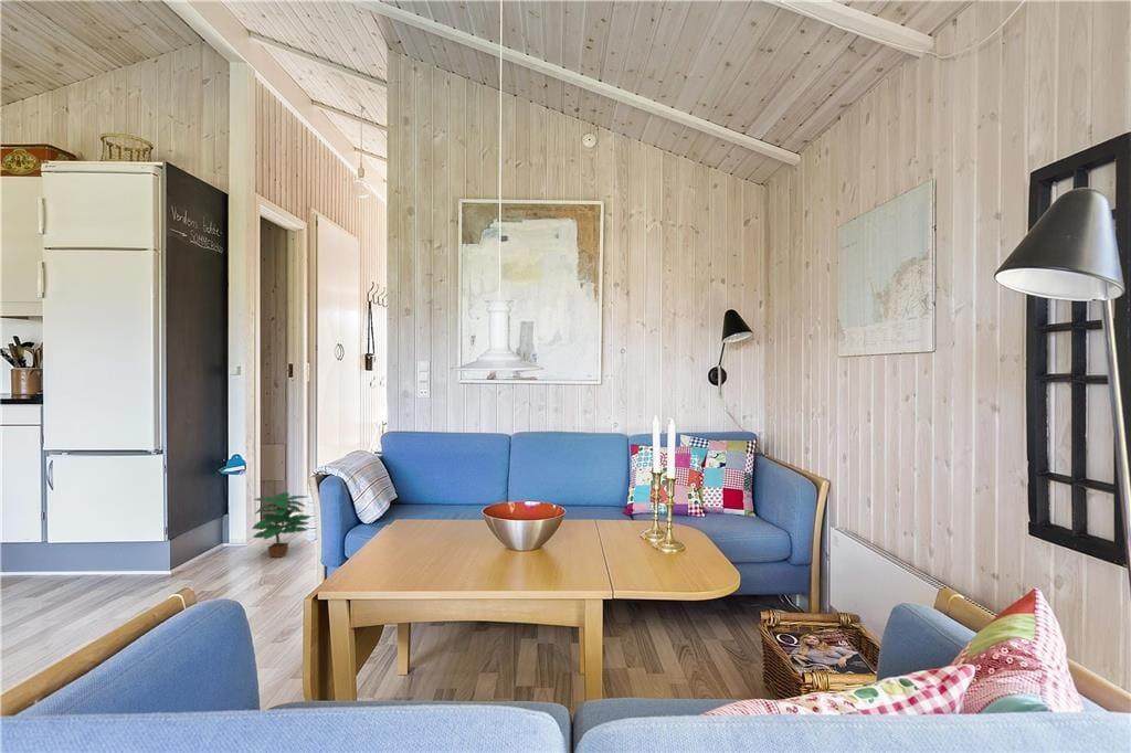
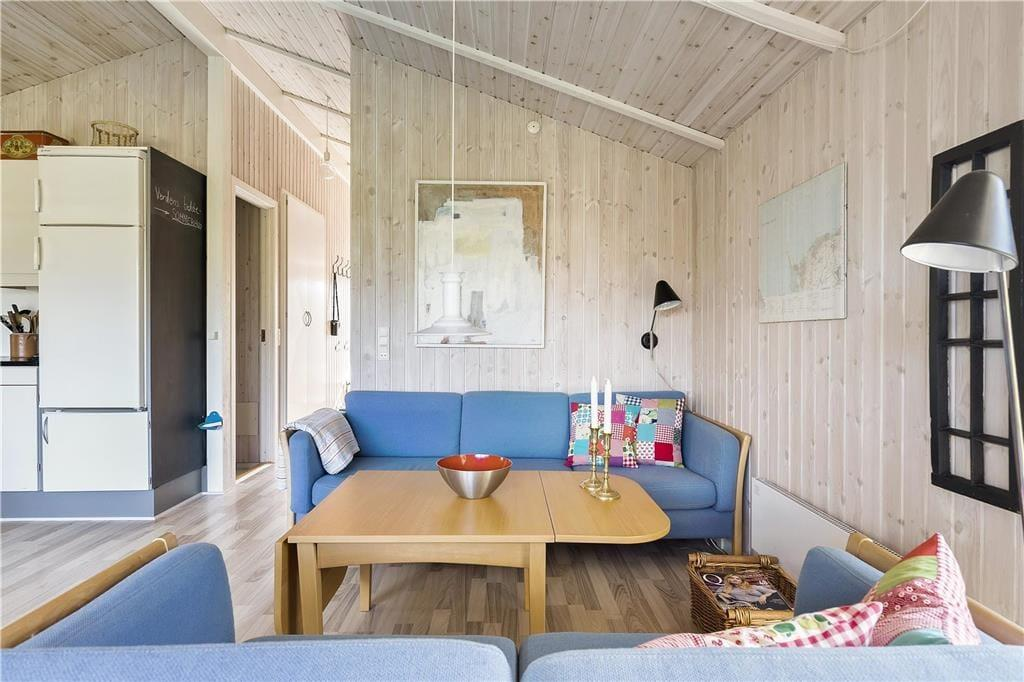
- potted plant [251,491,311,559]
